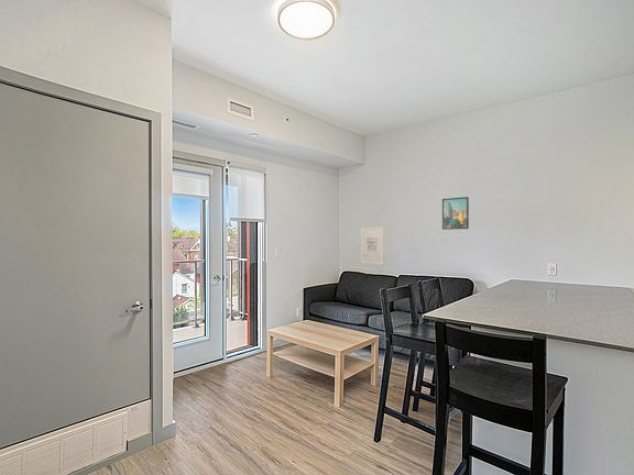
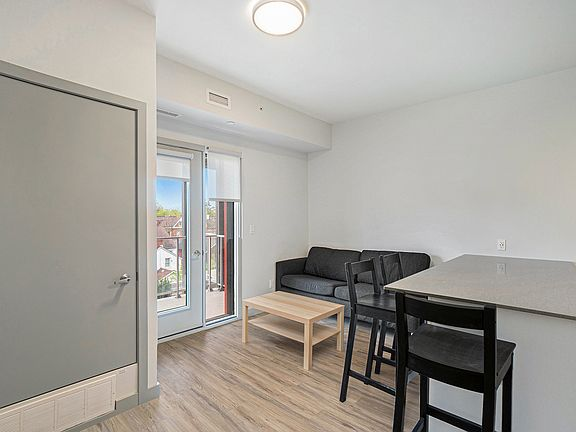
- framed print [441,196,470,231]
- wall art [360,225,384,266]
